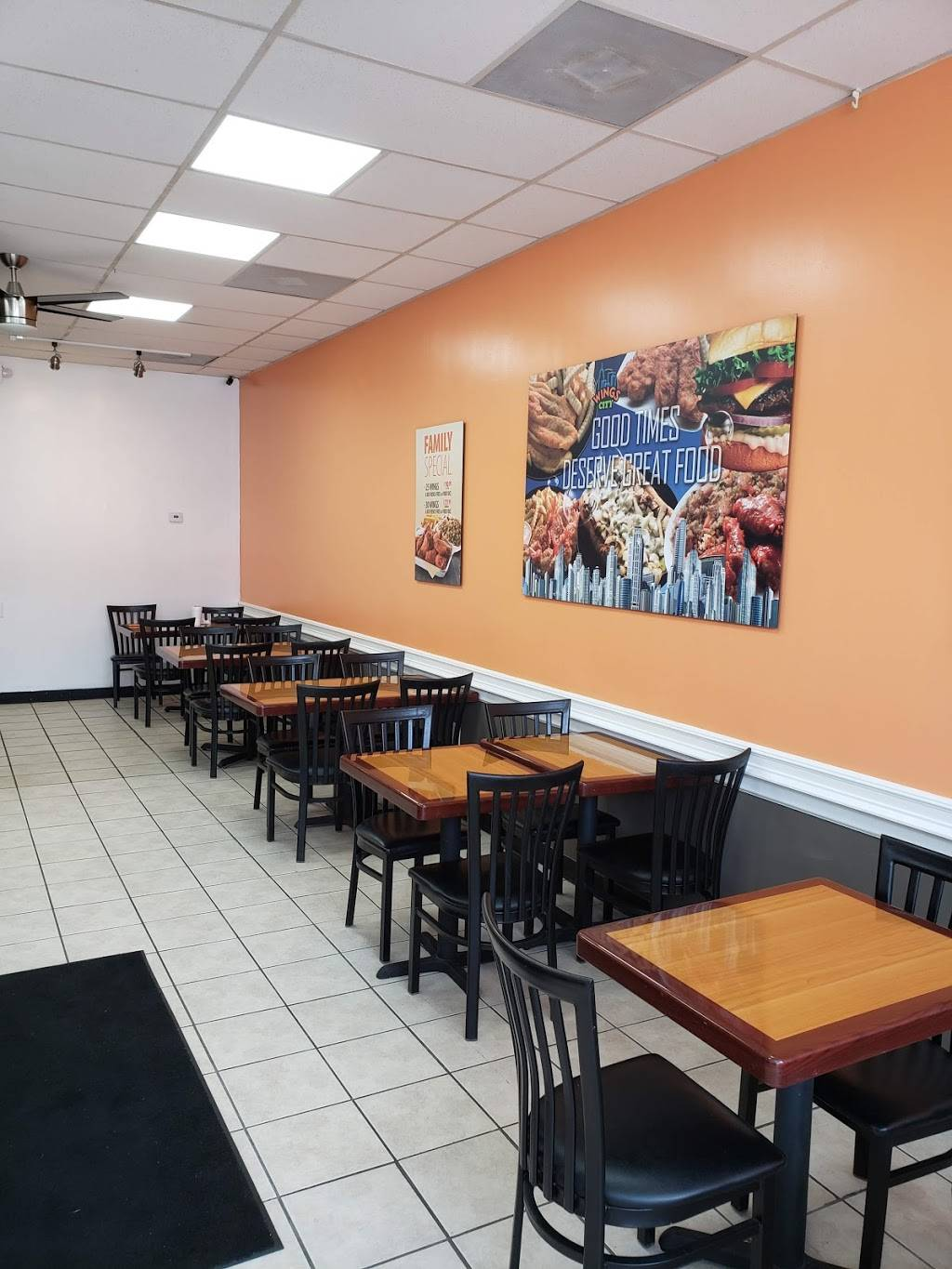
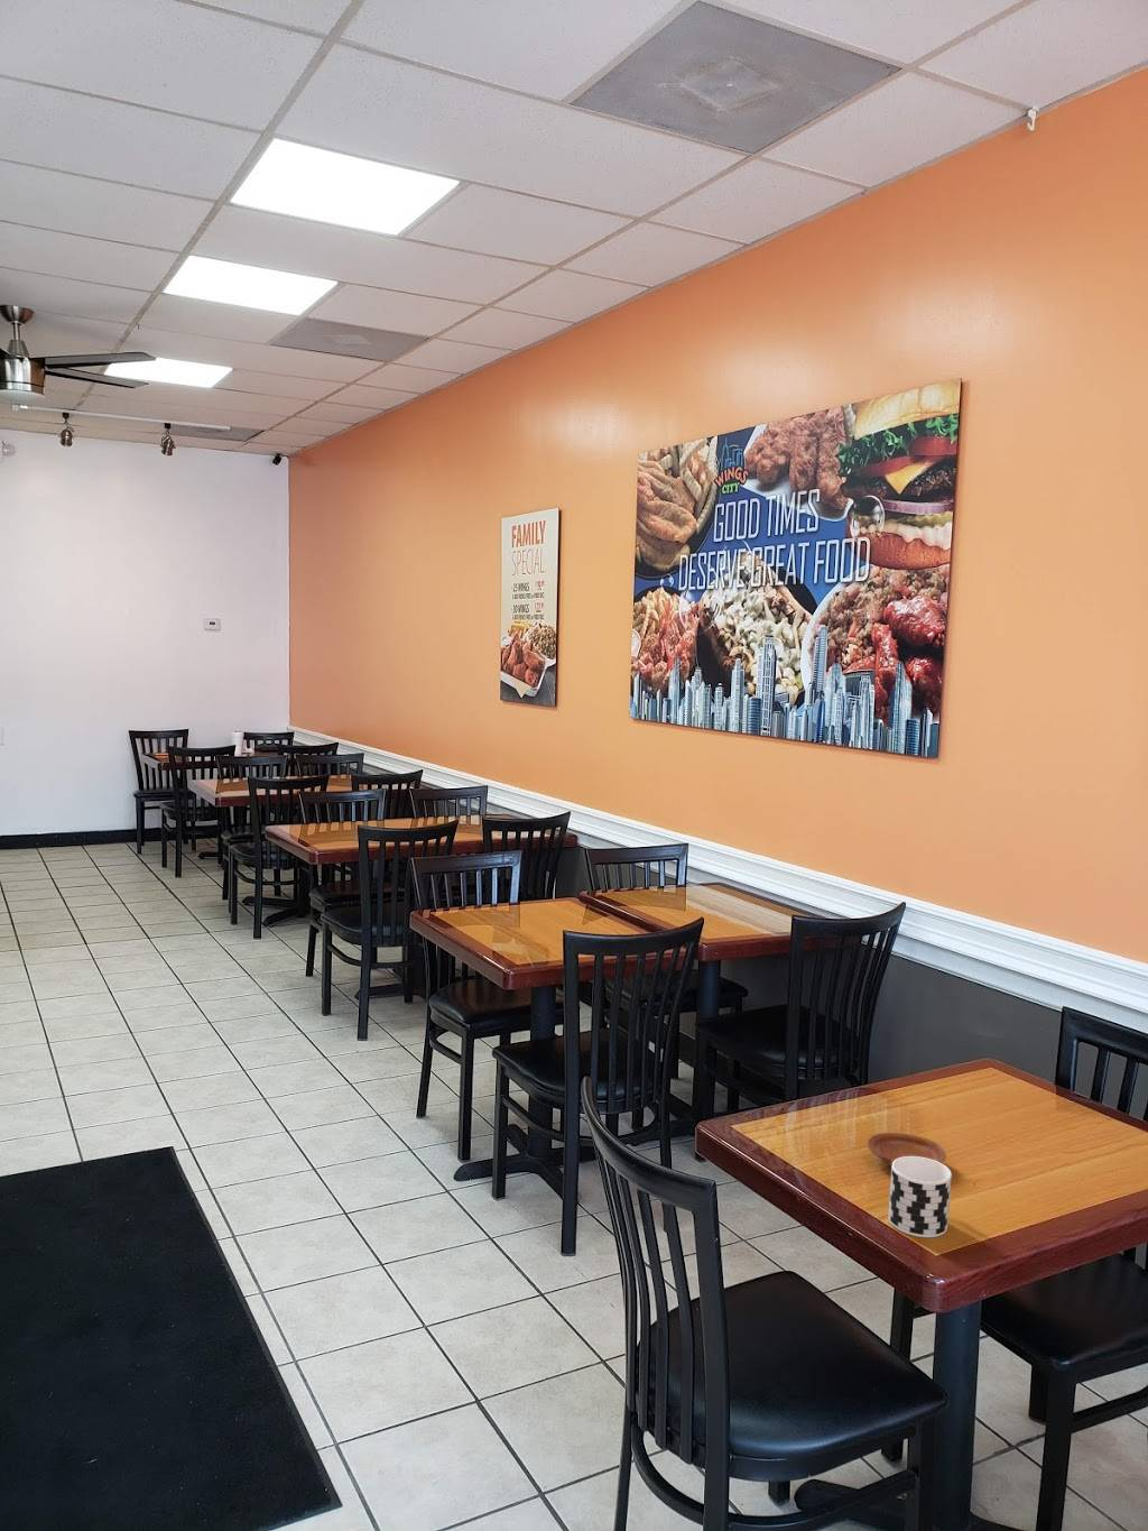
+ cup [886,1156,953,1238]
+ plate [867,1132,948,1165]
